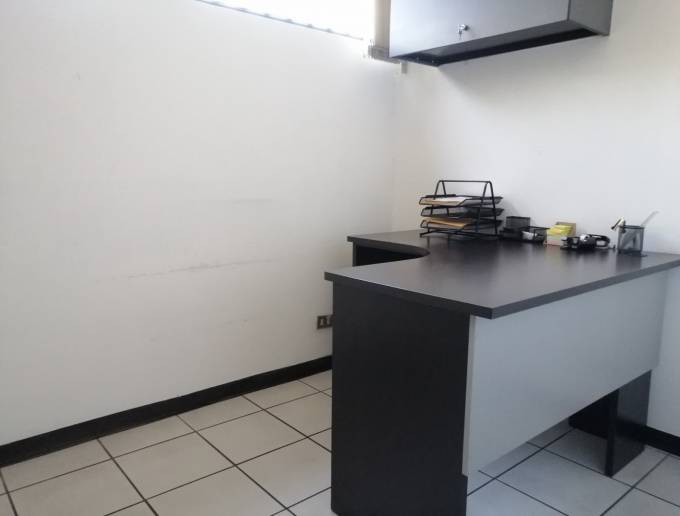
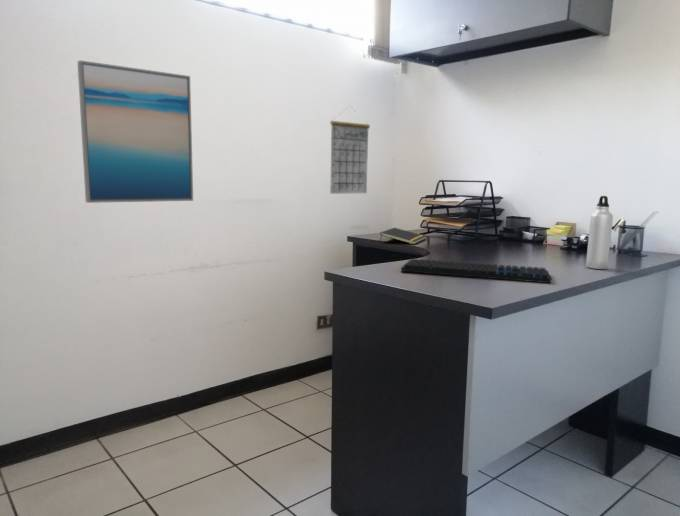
+ keyboard [400,258,552,284]
+ notepad [379,227,427,245]
+ calendar [329,105,371,195]
+ wall art [77,59,194,204]
+ water bottle [585,195,614,270]
